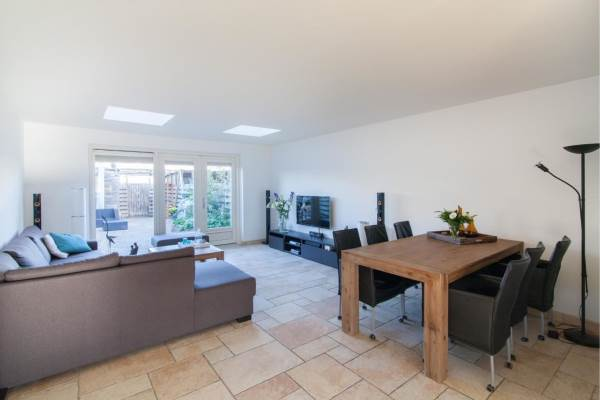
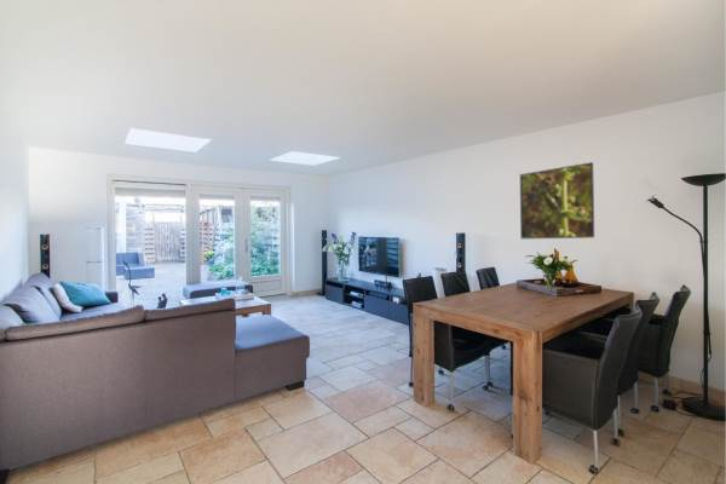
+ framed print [519,161,595,240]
